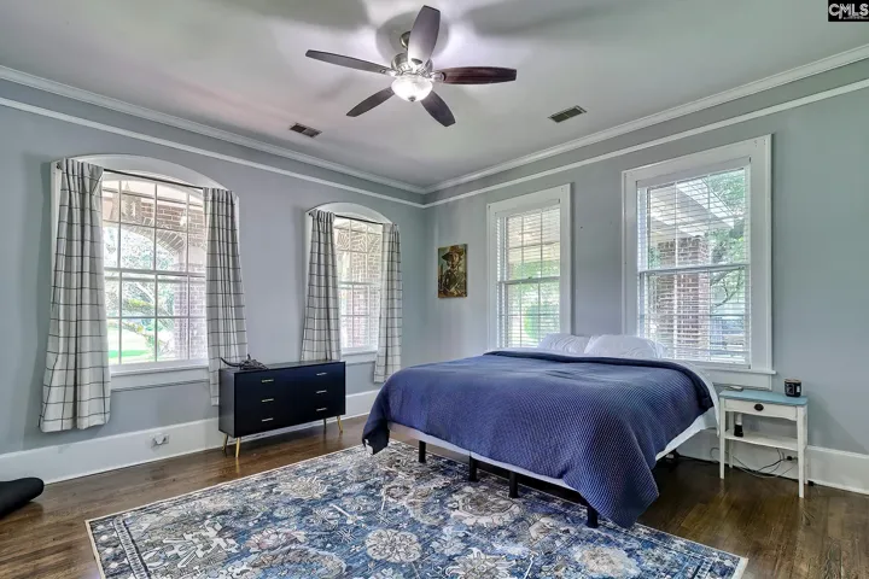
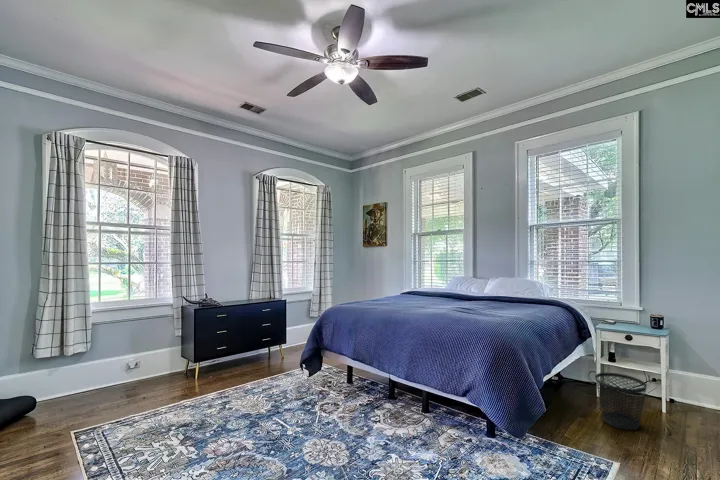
+ wastebasket [594,372,648,431]
